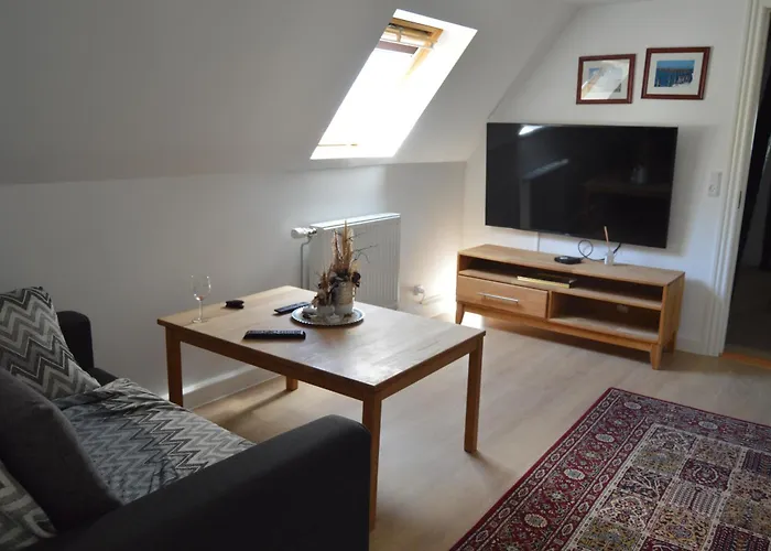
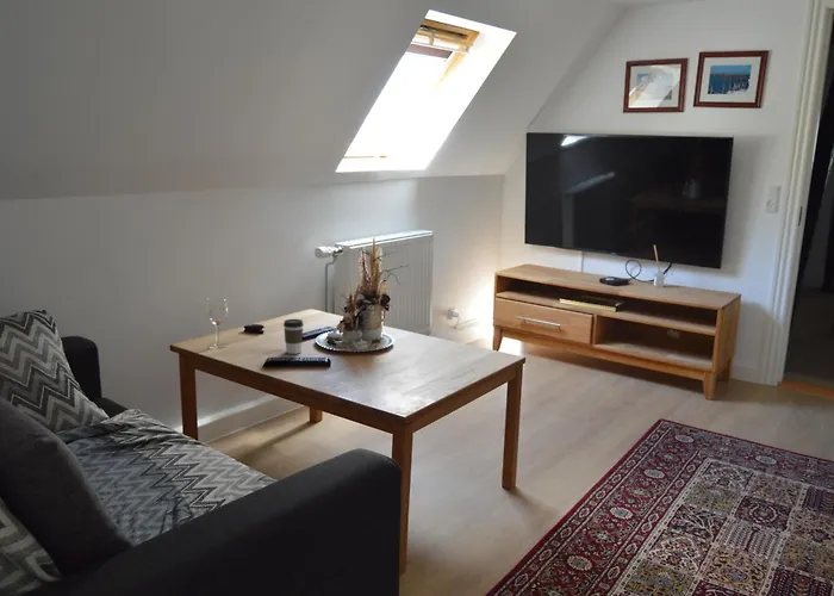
+ coffee cup [282,318,305,355]
